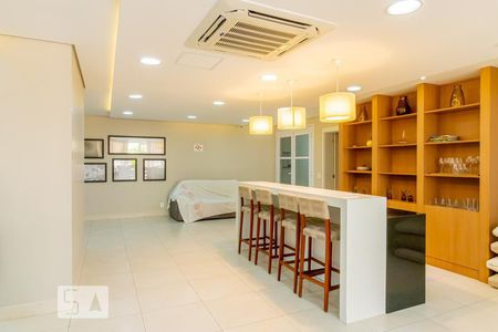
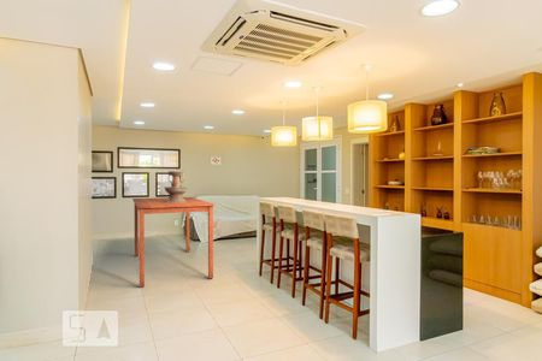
+ dining table [131,196,217,288]
+ decorative urn [163,170,189,202]
